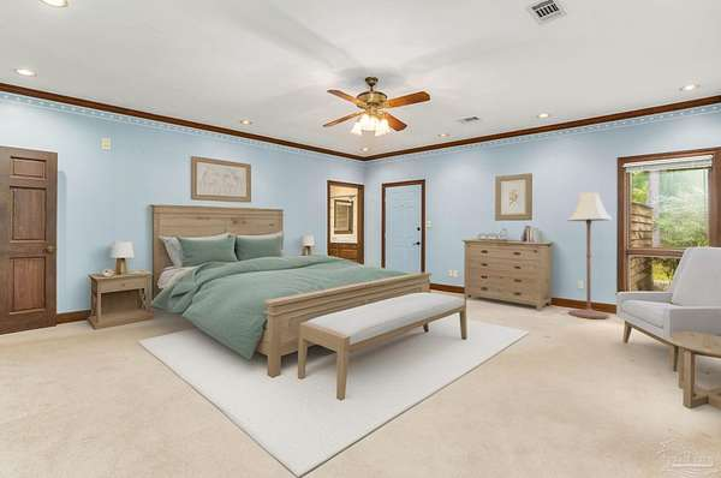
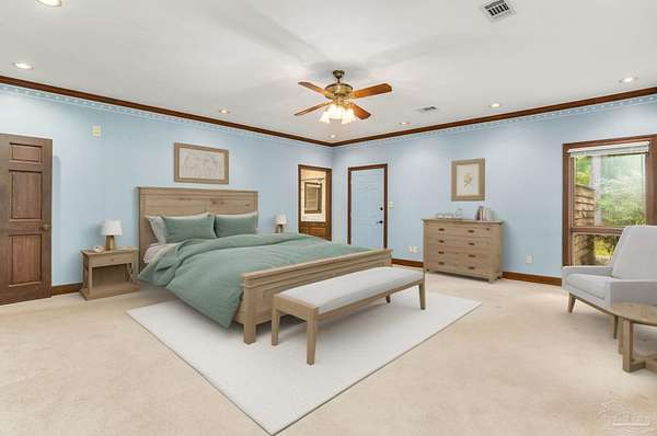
- floor lamp [566,191,614,319]
